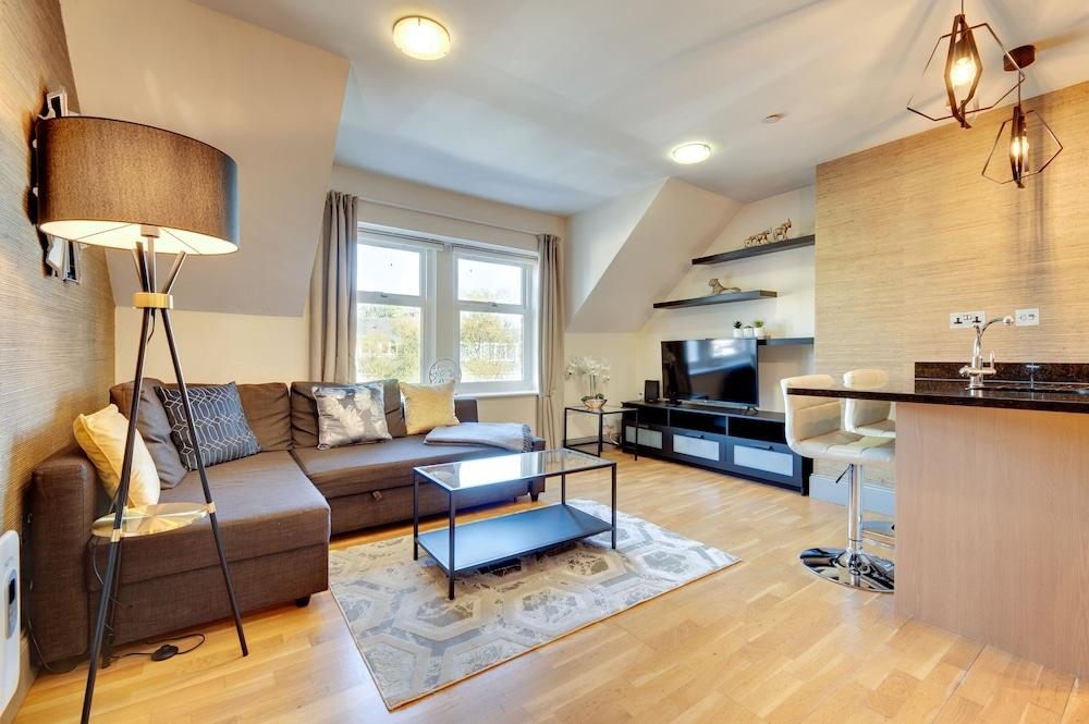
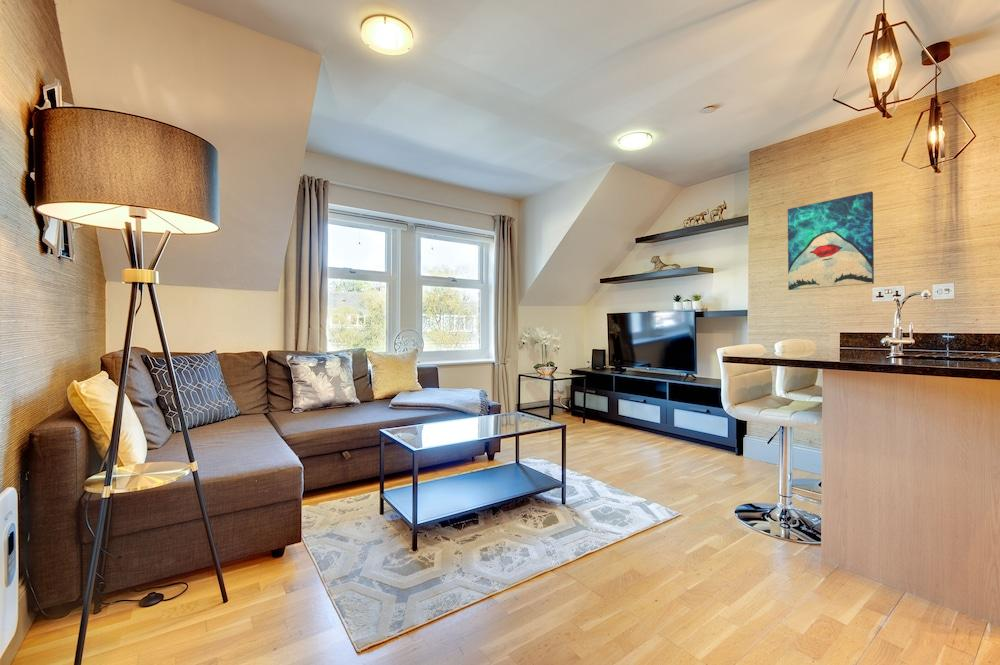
+ wall art [787,191,875,291]
